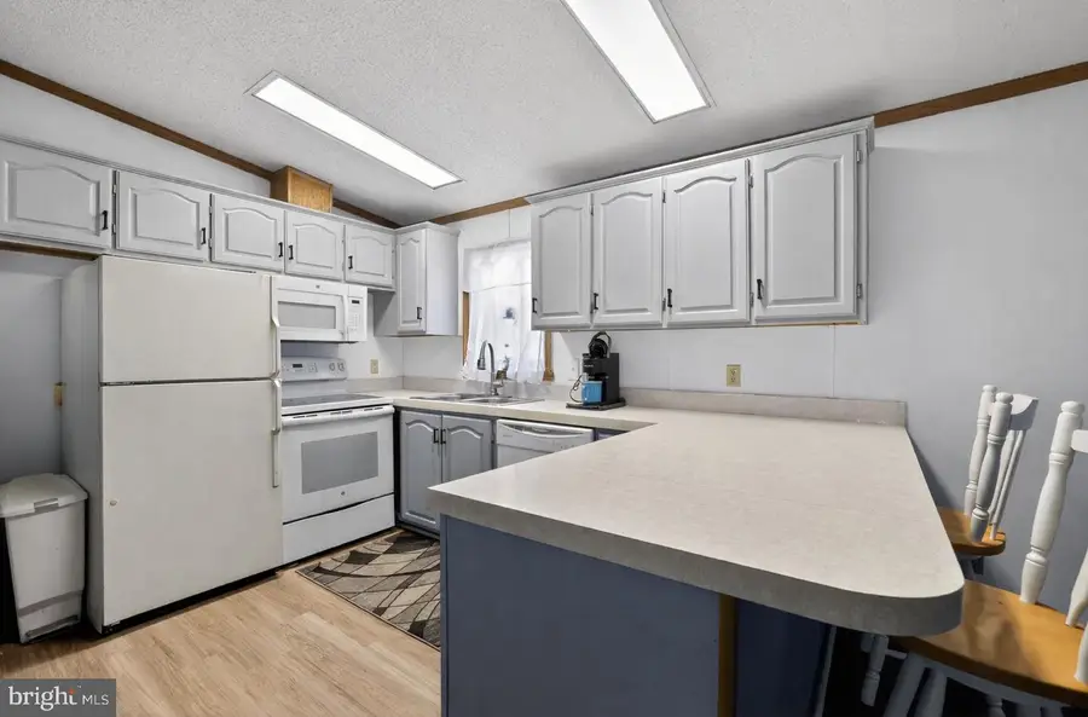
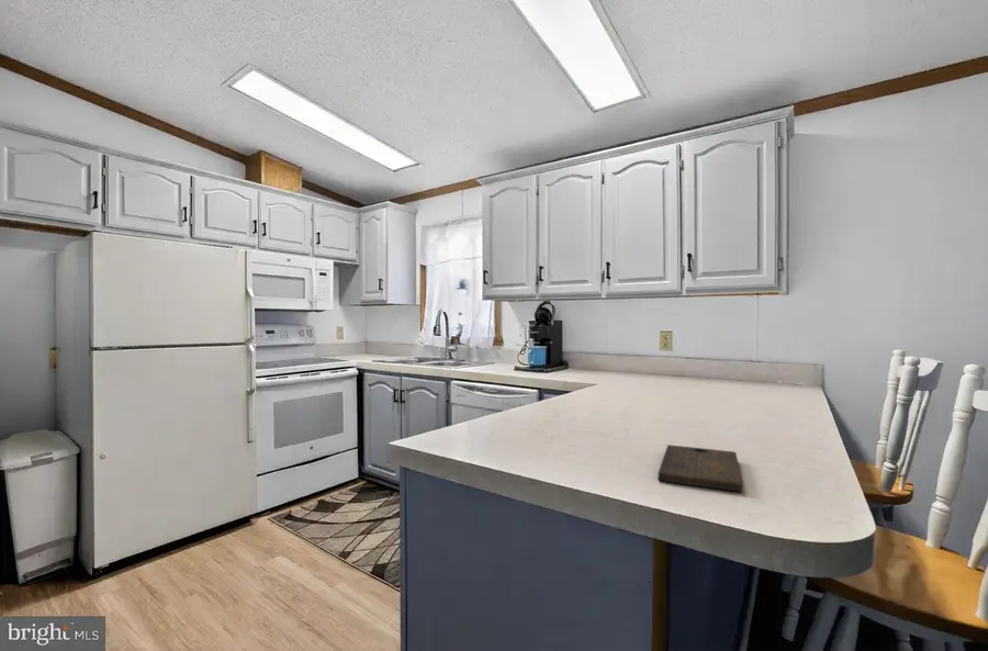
+ cutting board [658,444,743,493]
